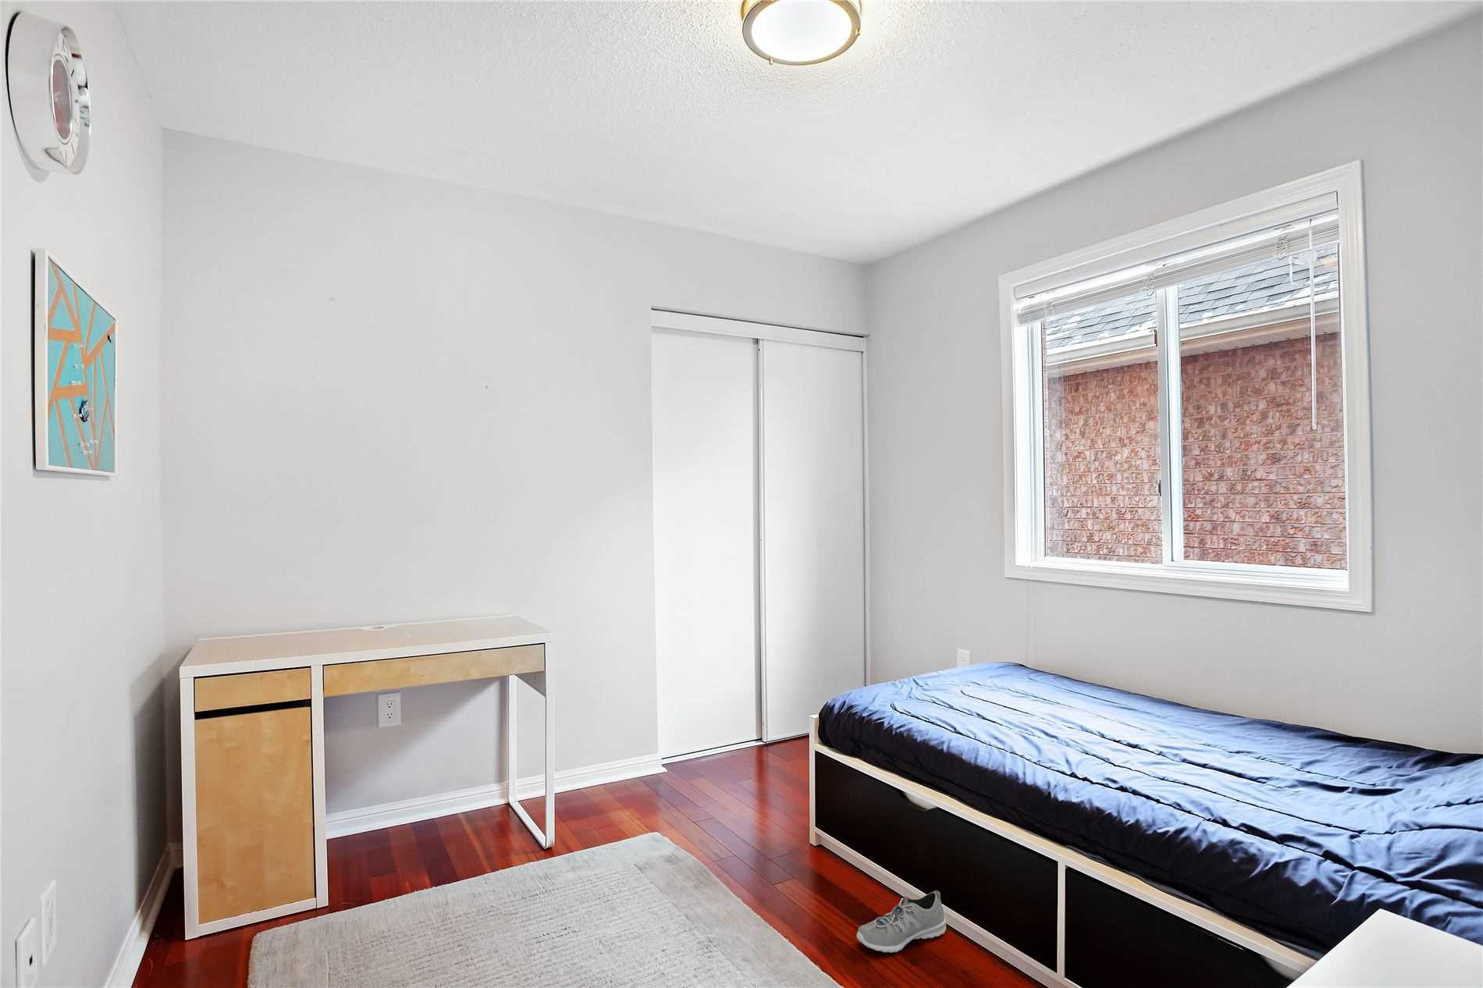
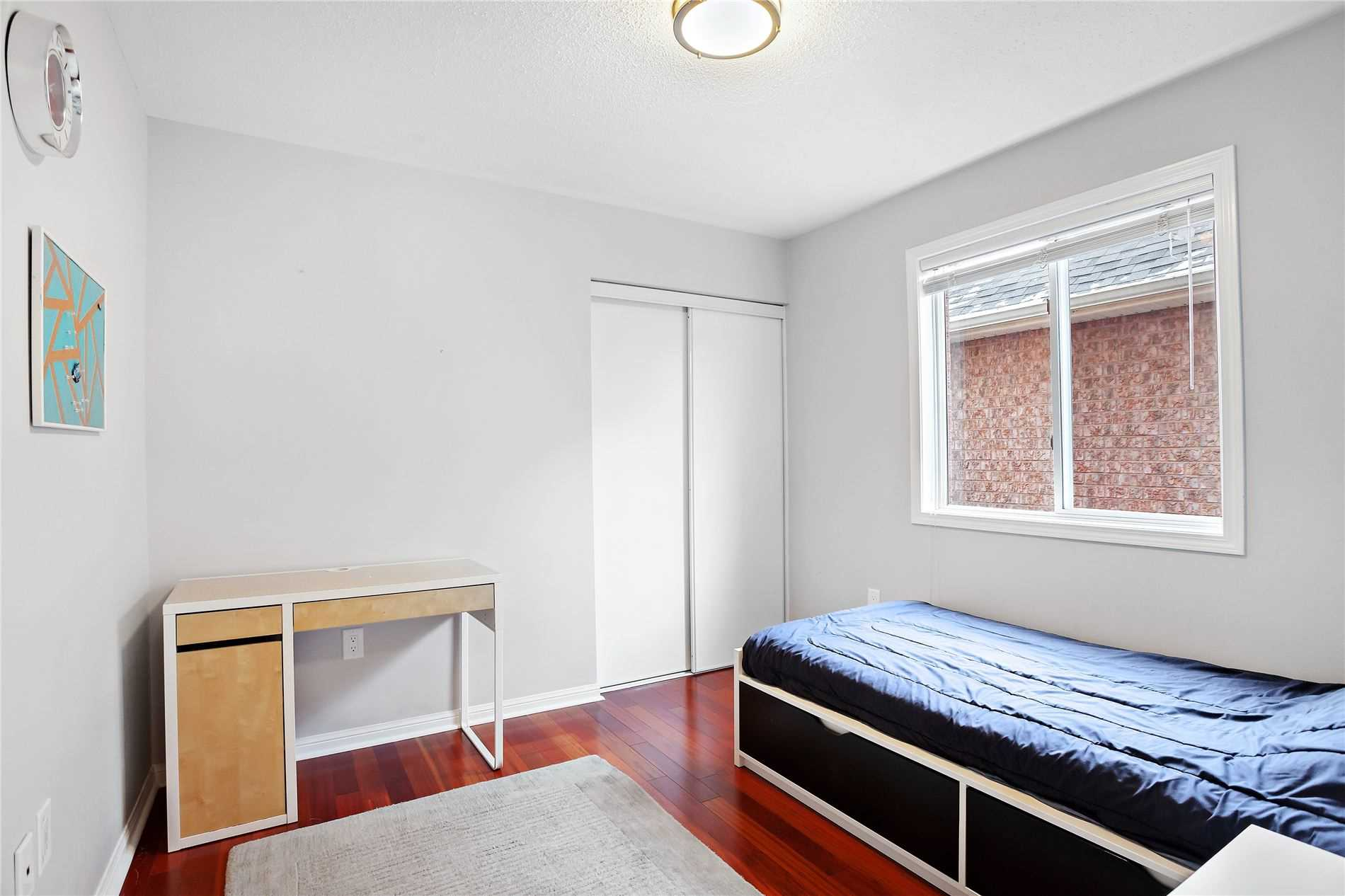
- sneaker [857,890,947,954]
